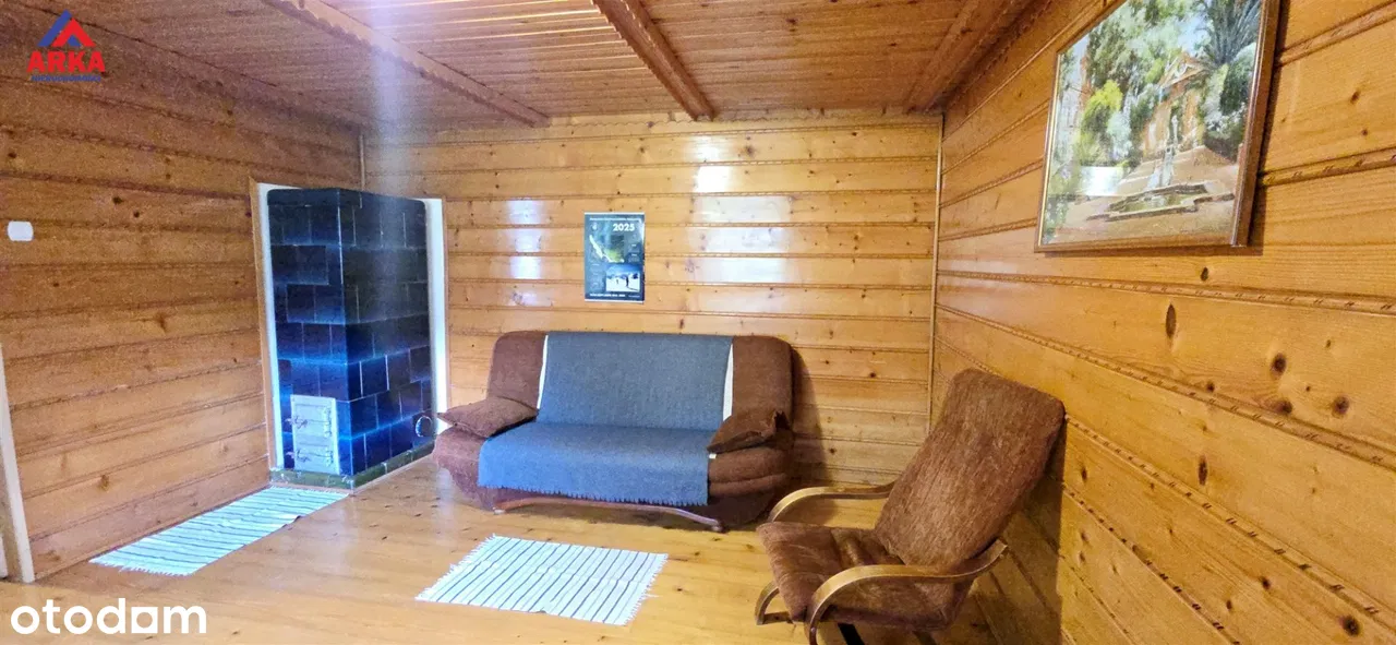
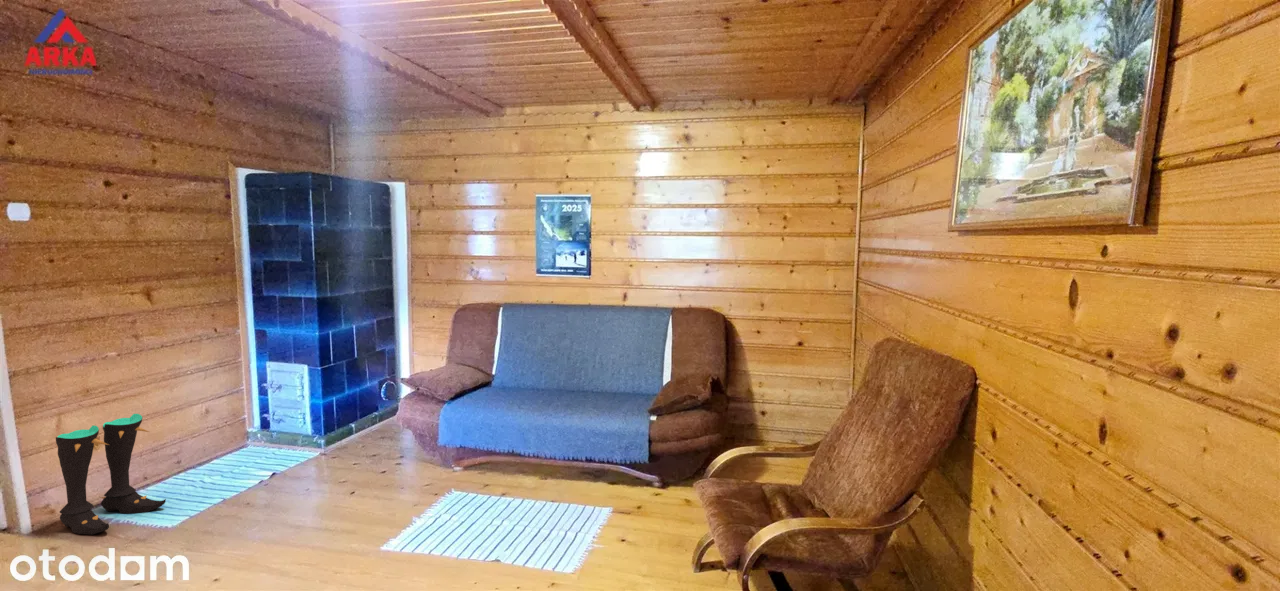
+ boots [55,413,167,535]
